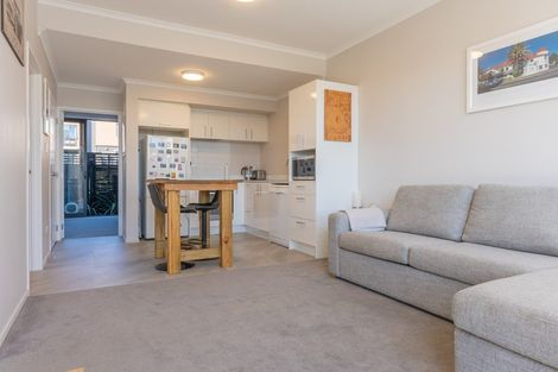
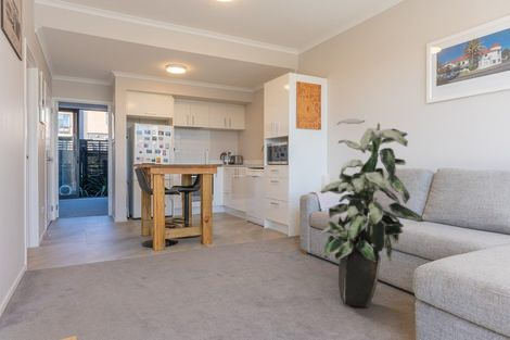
+ indoor plant [318,117,423,308]
